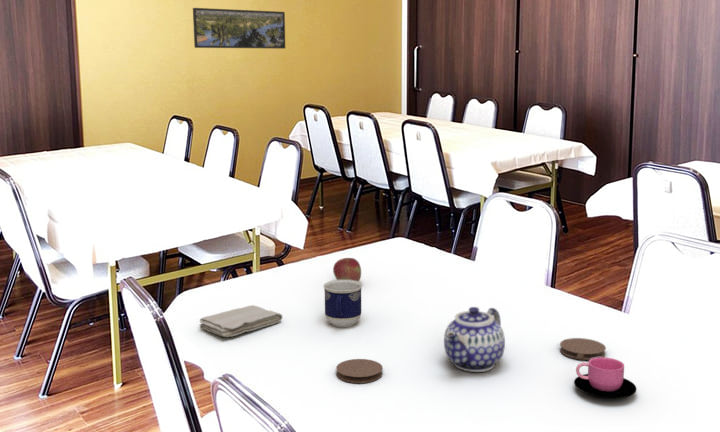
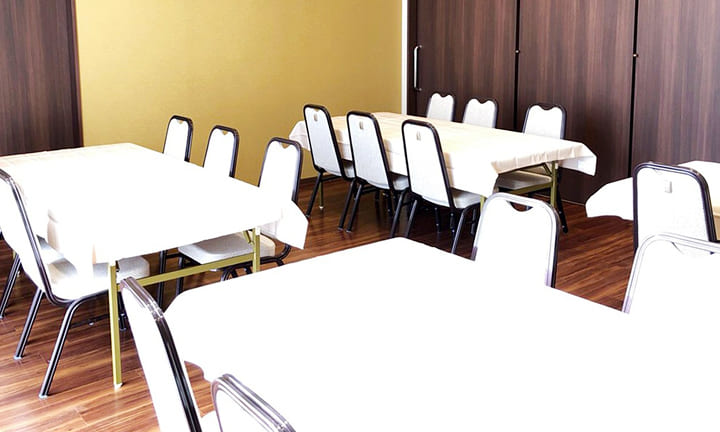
- teapot [443,306,506,373]
- coaster [559,337,607,361]
- fruit [332,257,362,283]
- coaster [335,358,384,384]
- cup [573,356,637,399]
- washcloth [199,304,283,338]
- cup [322,279,363,328]
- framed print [192,7,286,50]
